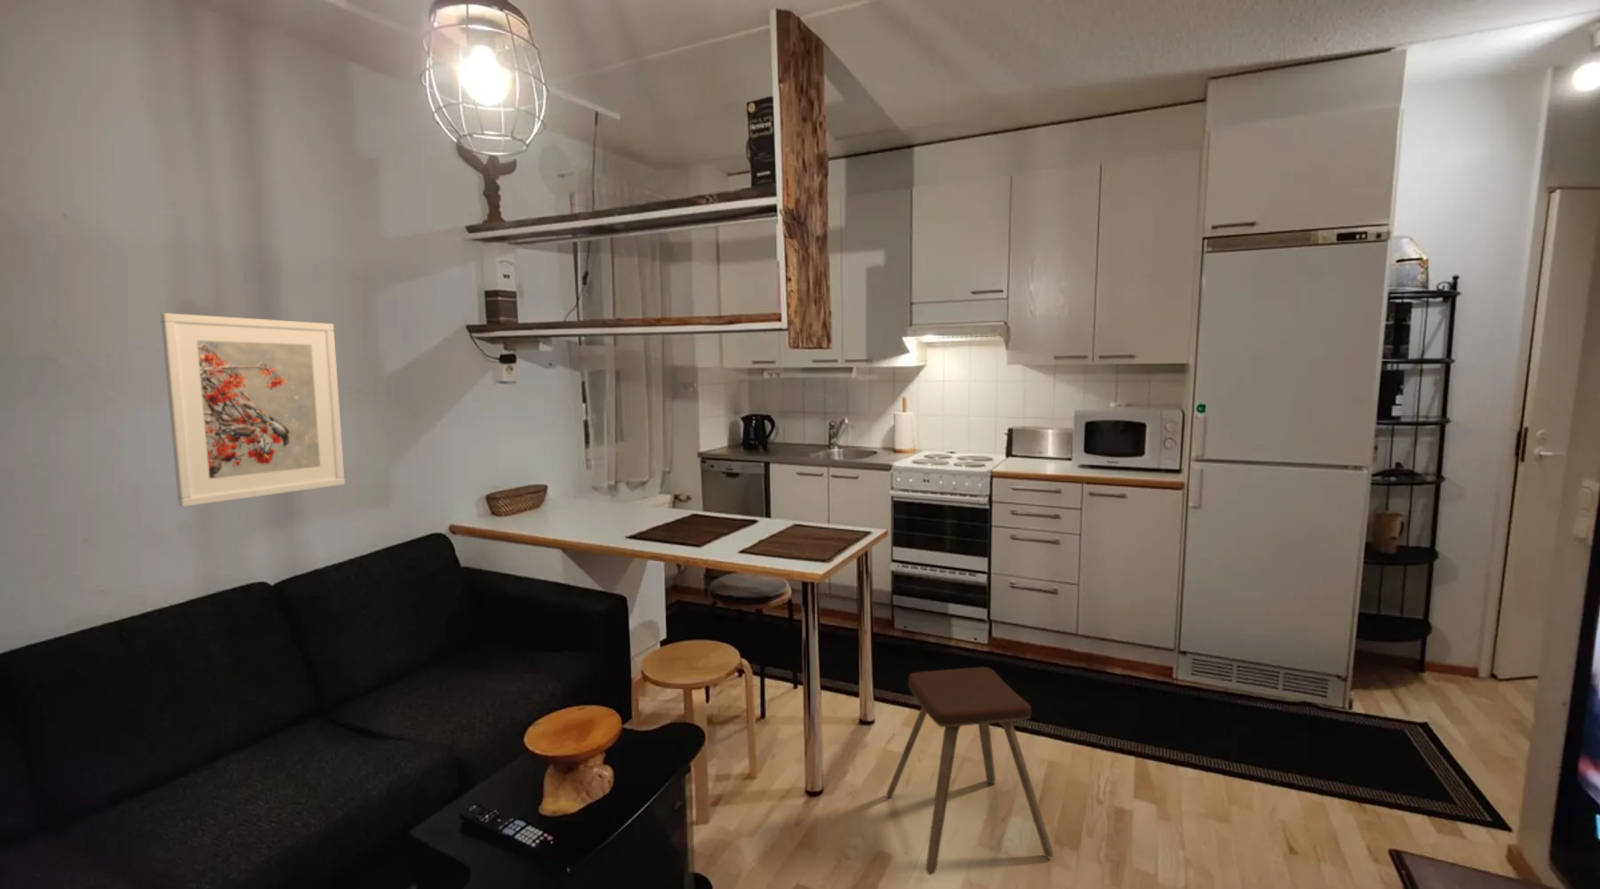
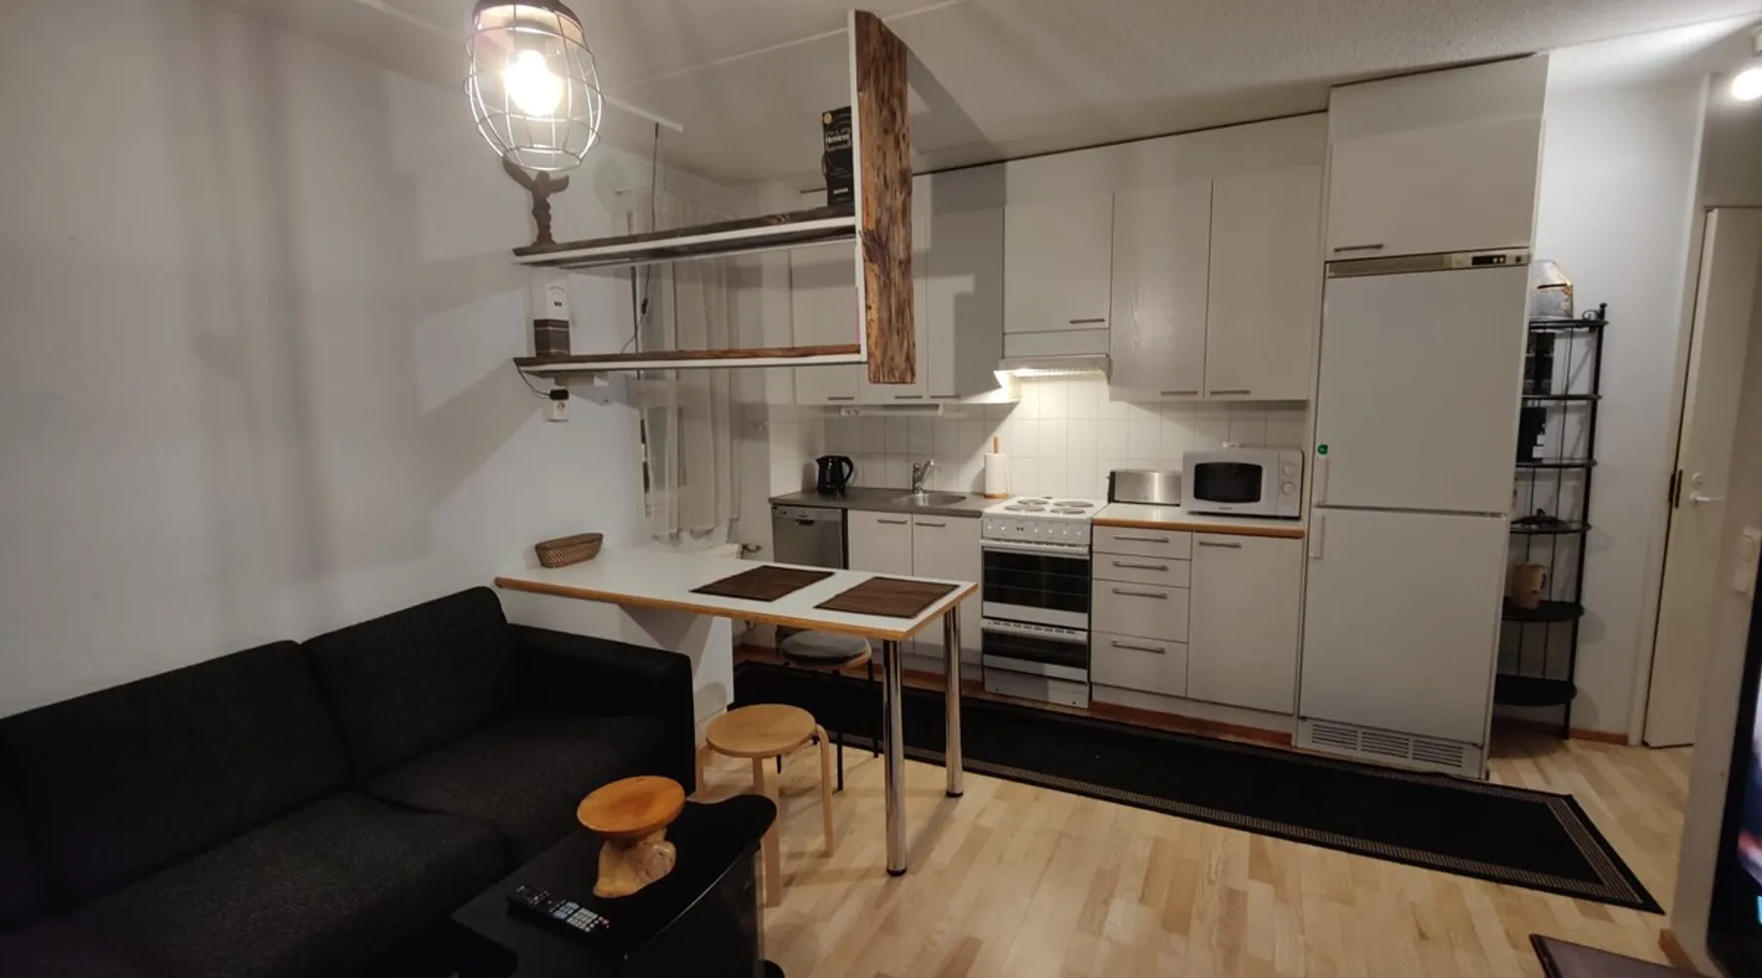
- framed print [160,312,346,508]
- music stool [885,666,1053,876]
